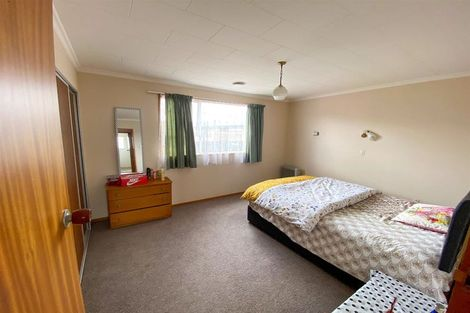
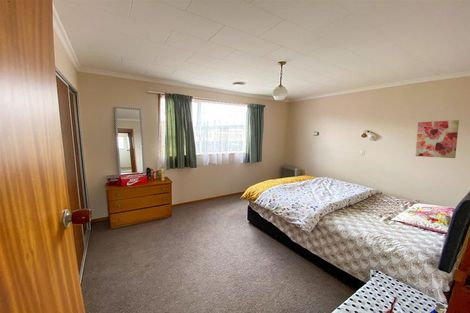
+ wall art [415,119,460,159]
